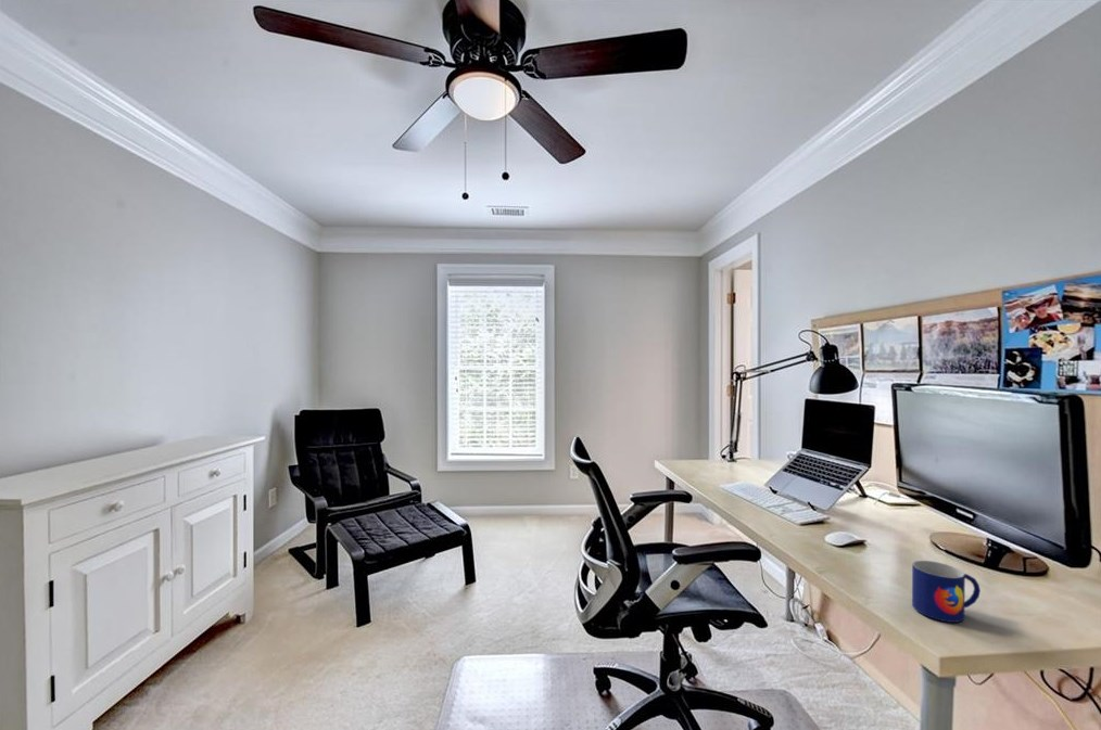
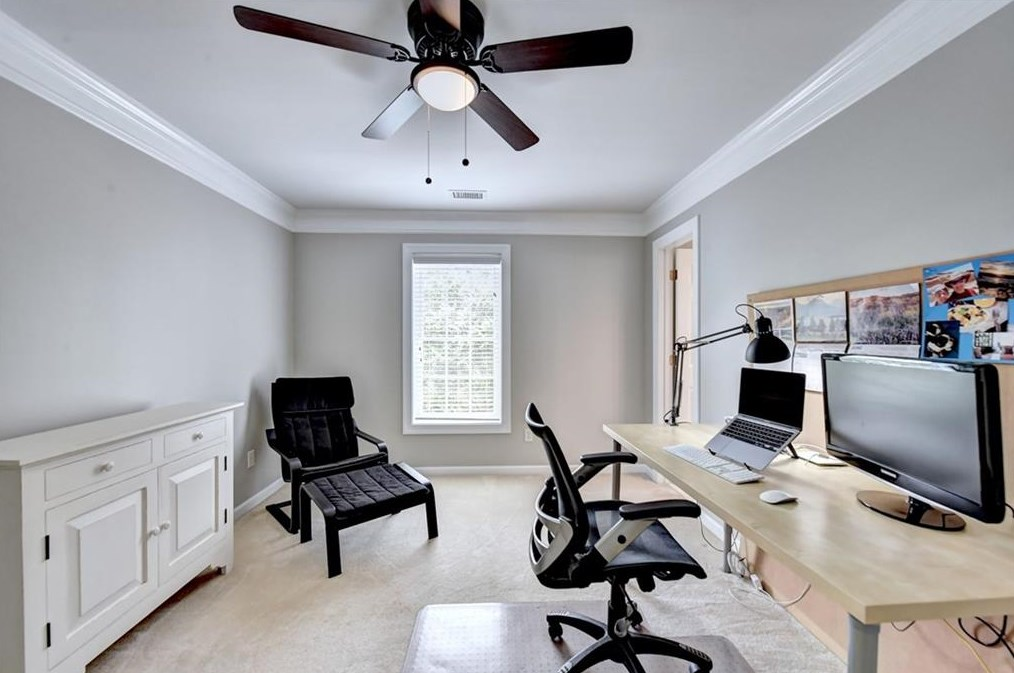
- mug [911,560,982,624]
